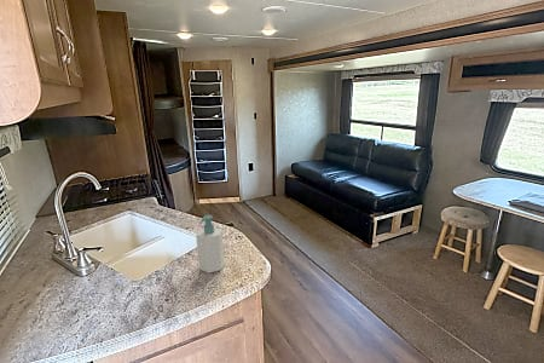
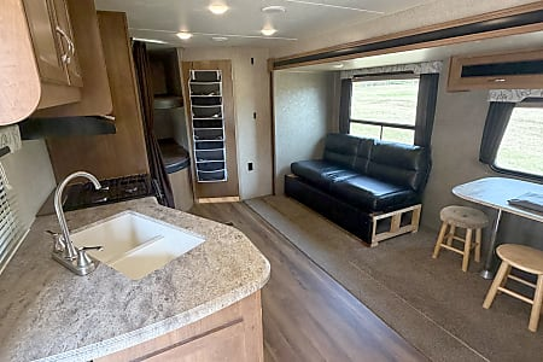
- soap bottle [195,214,226,275]
